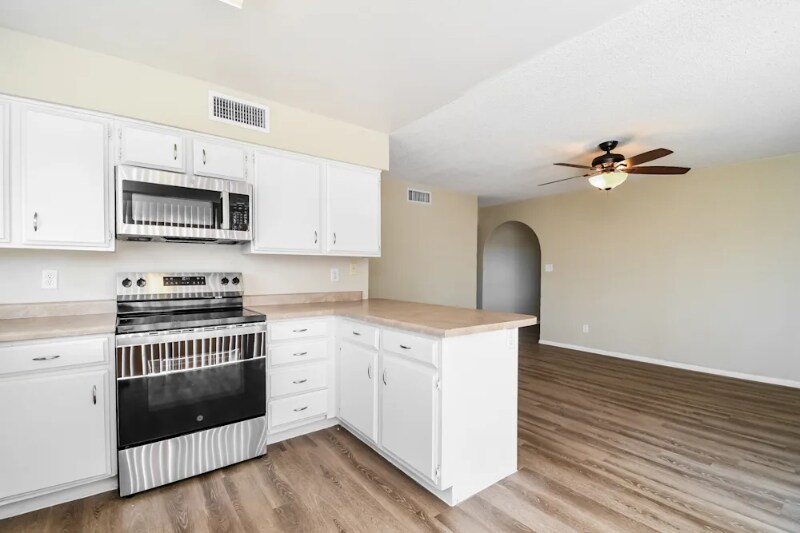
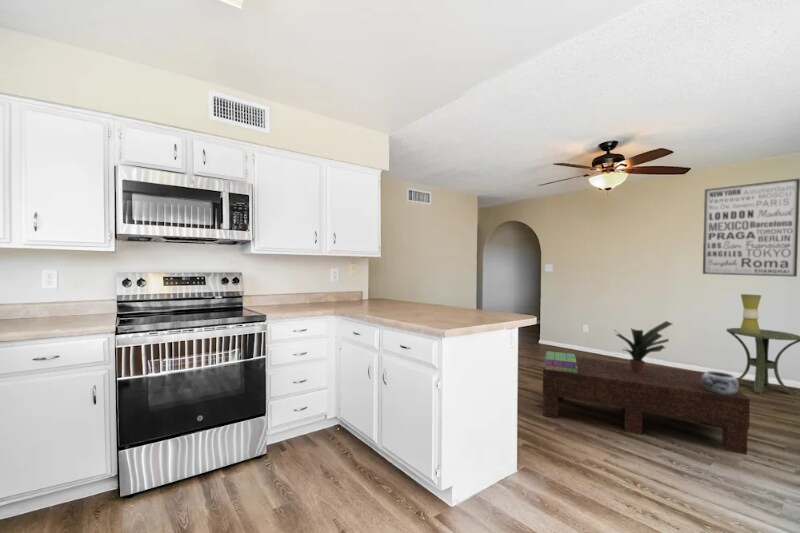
+ decorative bowl [702,370,740,395]
+ wall art [702,178,800,278]
+ table lamp [740,293,762,333]
+ stack of books [544,350,578,373]
+ side table [726,327,800,397]
+ coffee table [542,356,751,456]
+ potted plant [614,320,673,373]
